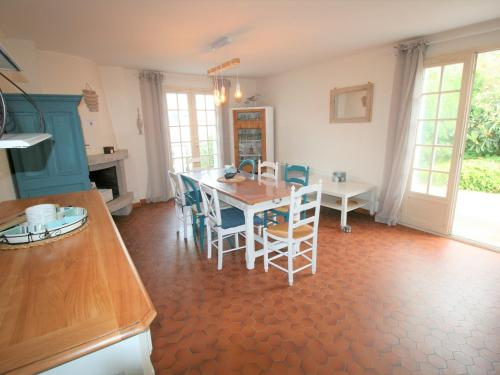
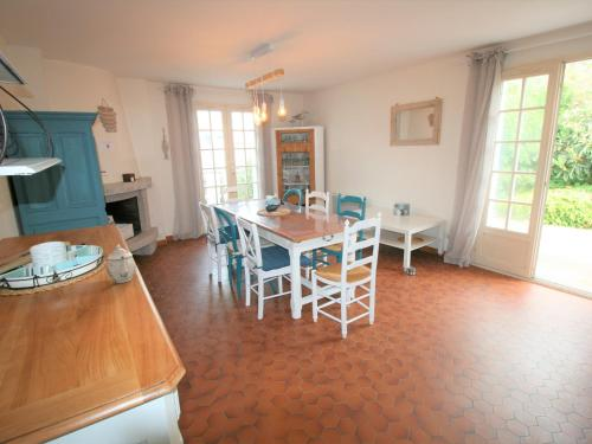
+ teapot [105,244,136,284]
